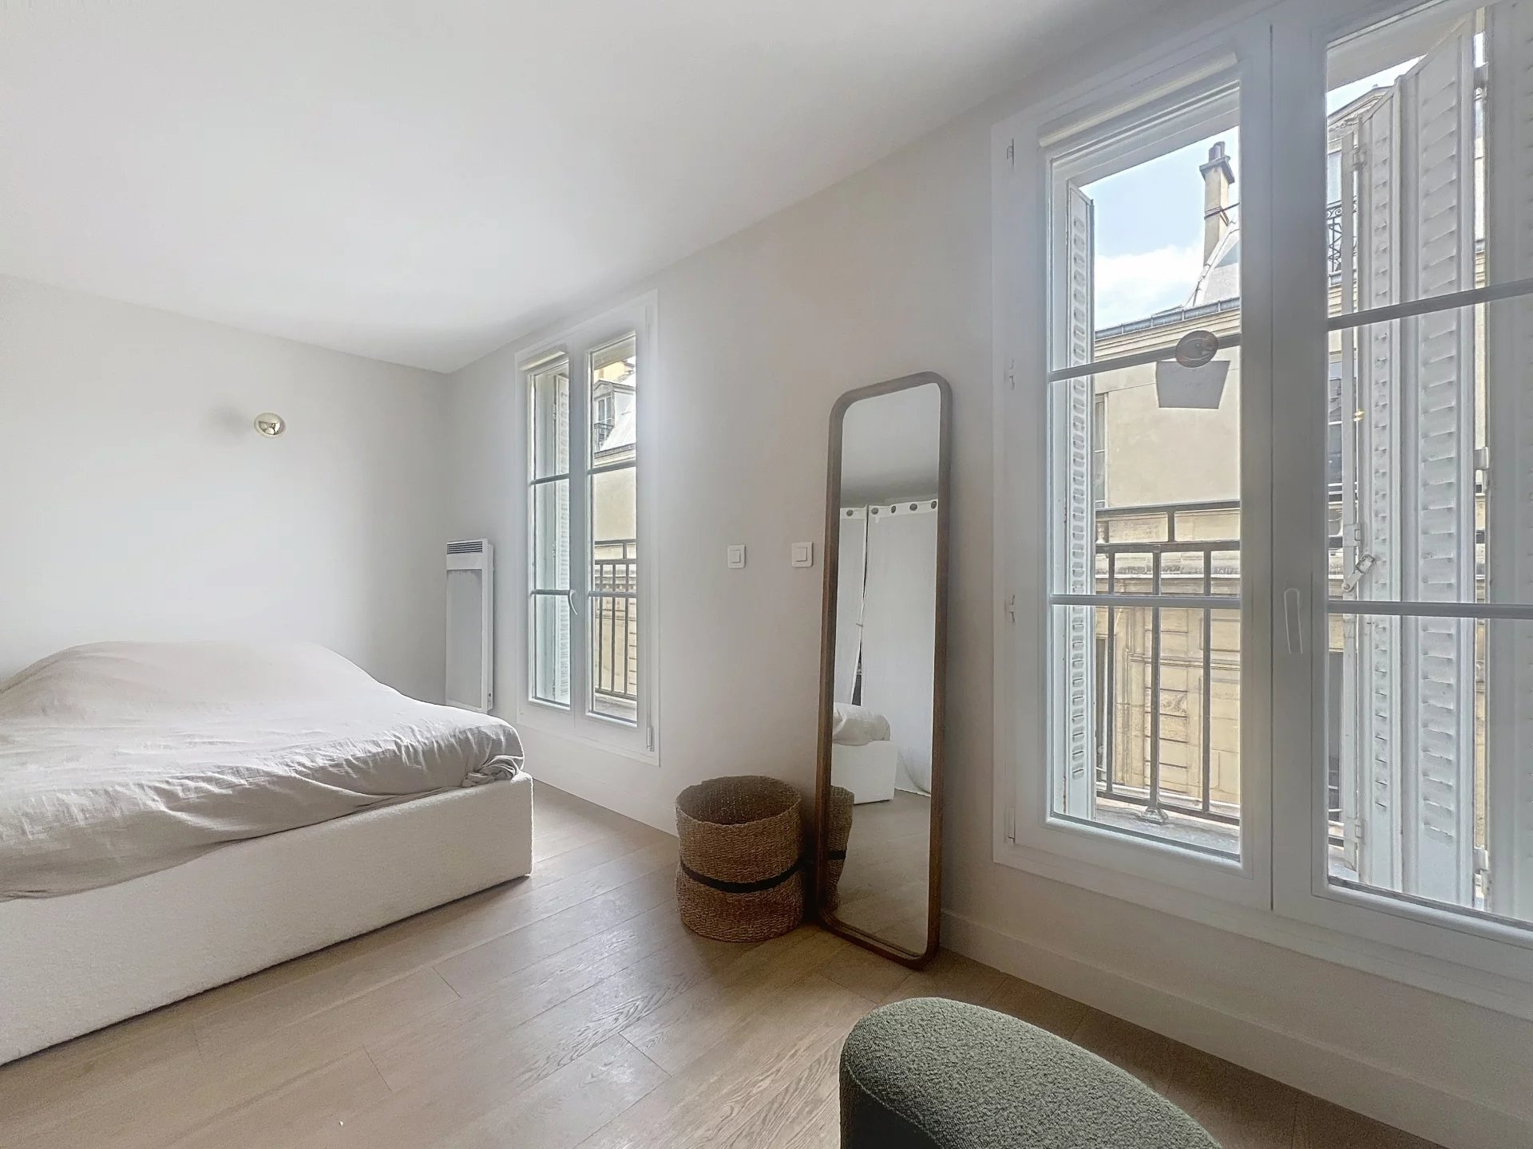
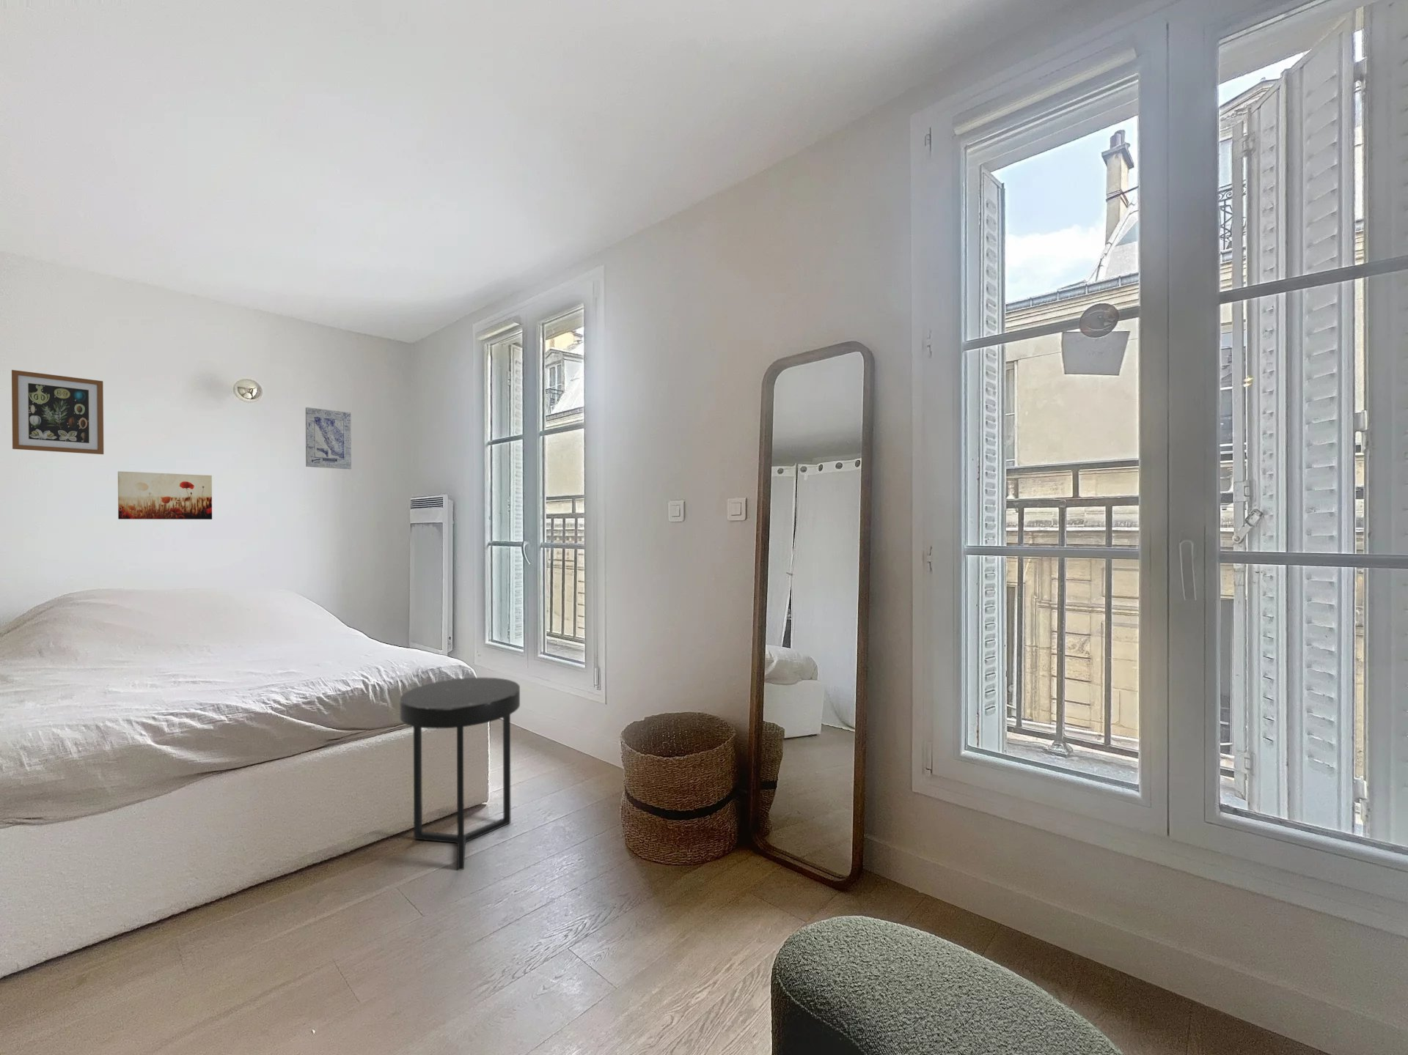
+ wall art [305,407,353,470]
+ wall art [118,470,213,520]
+ side table [399,677,521,871]
+ wall art [11,369,104,455]
